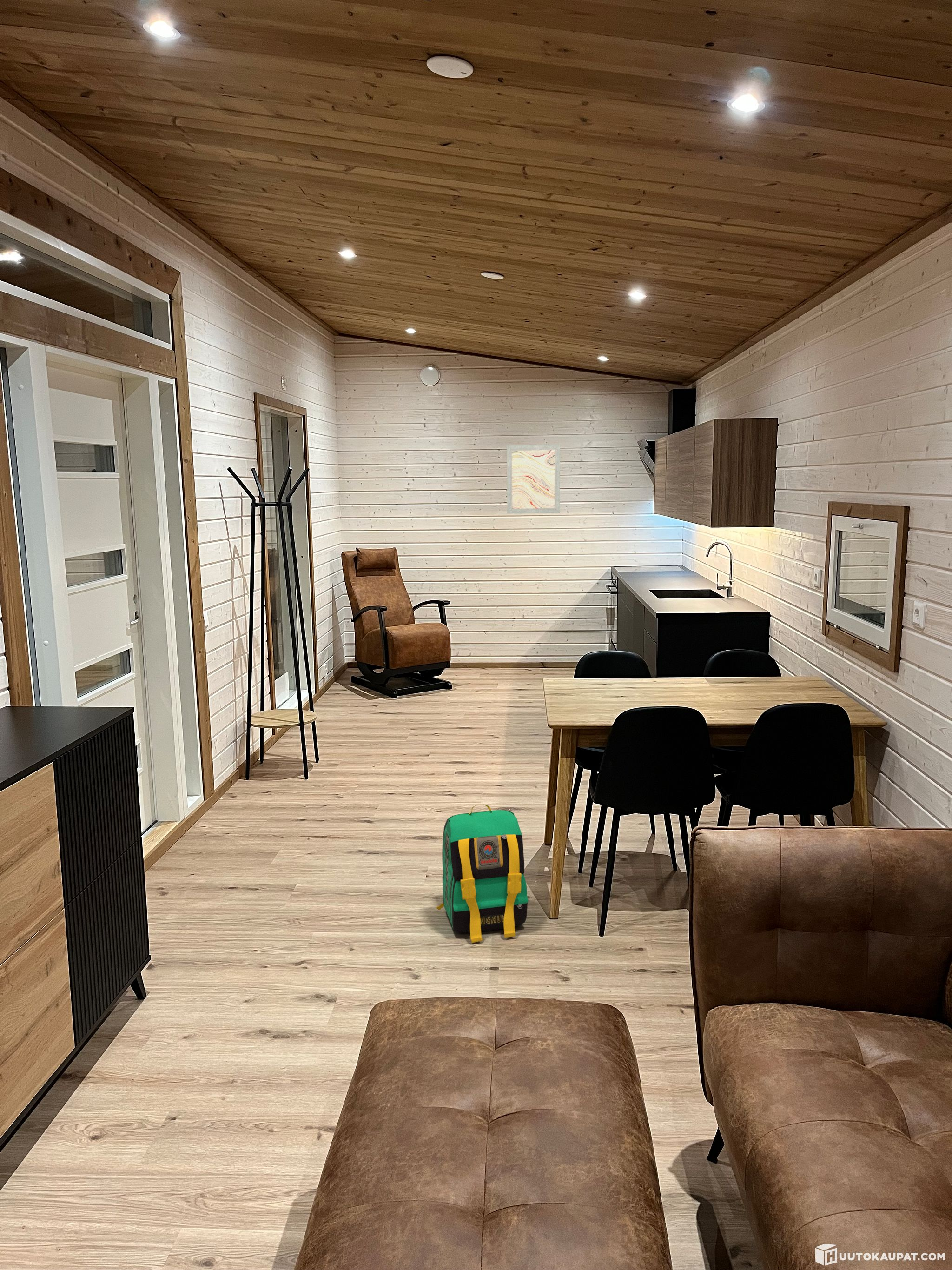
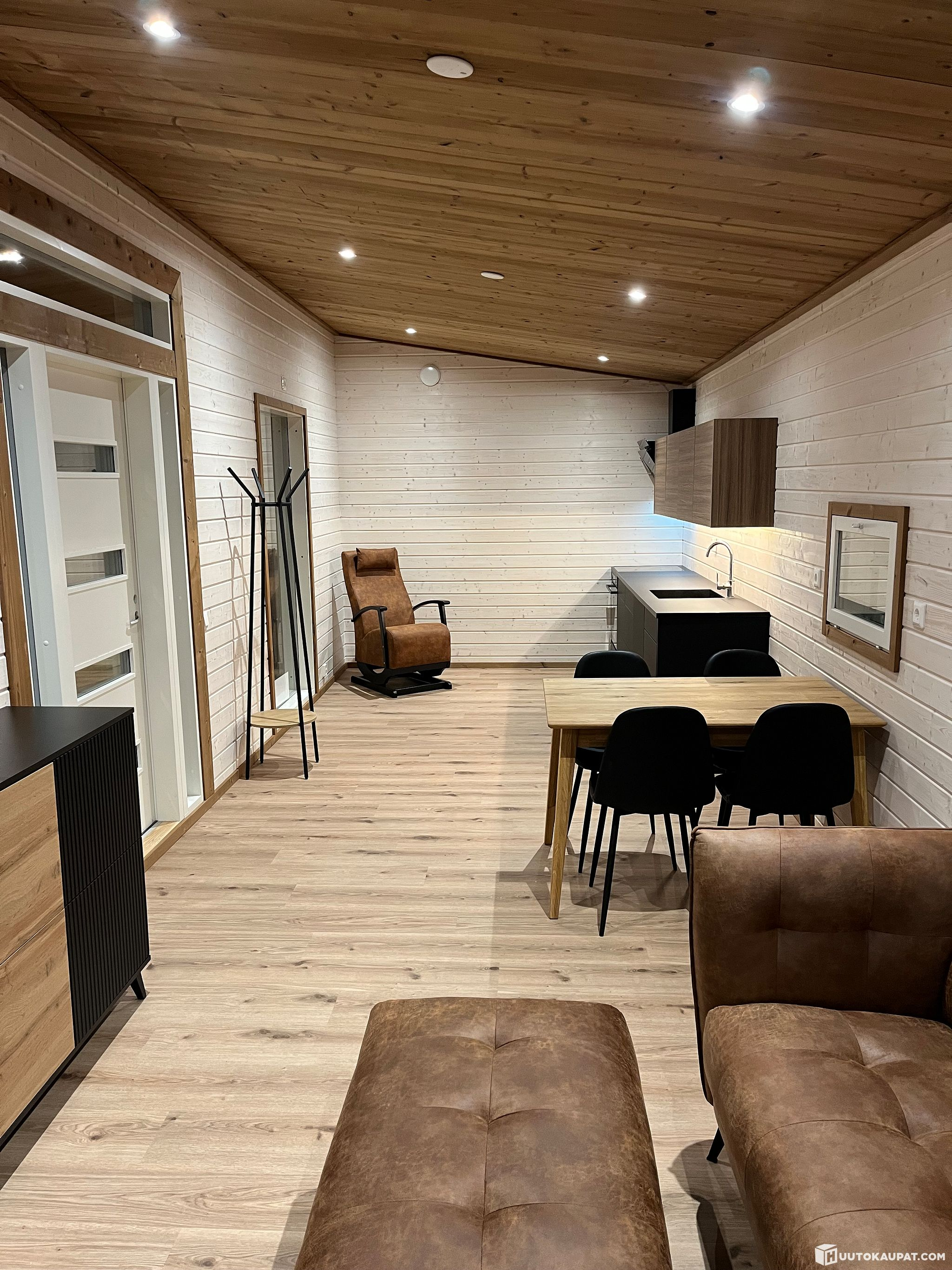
- wall art [506,444,561,514]
- backpack [436,804,529,944]
